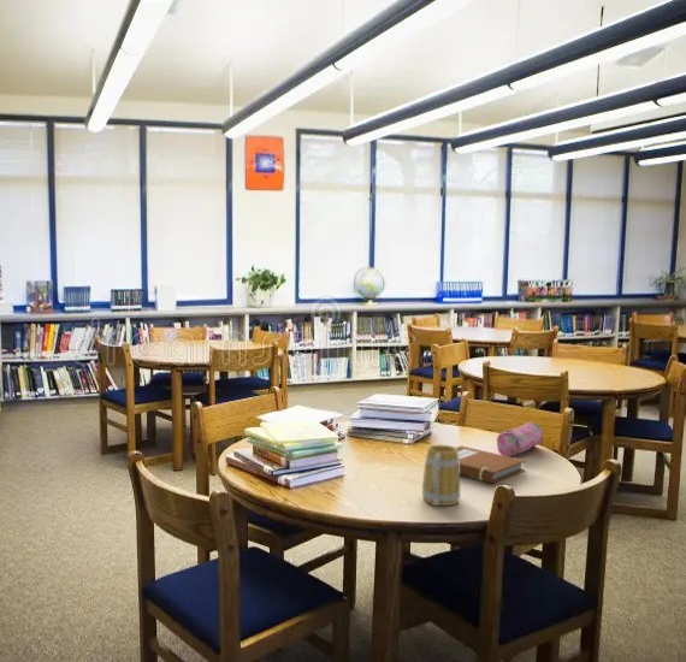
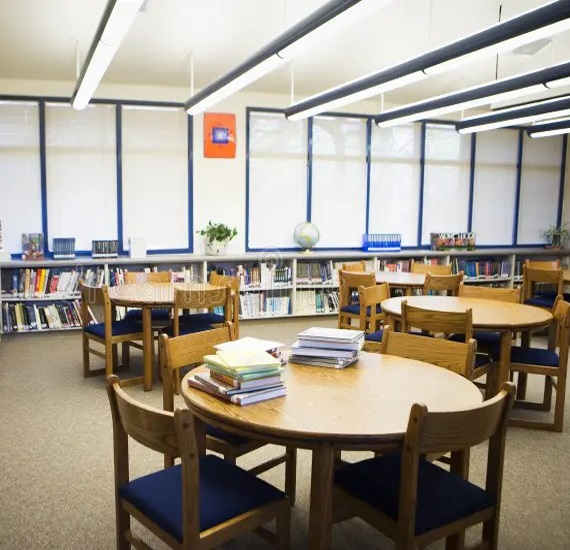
- notebook [455,444,526,484]
- mug [421,444,461,507]
- pencil case [496,421,544,457]
